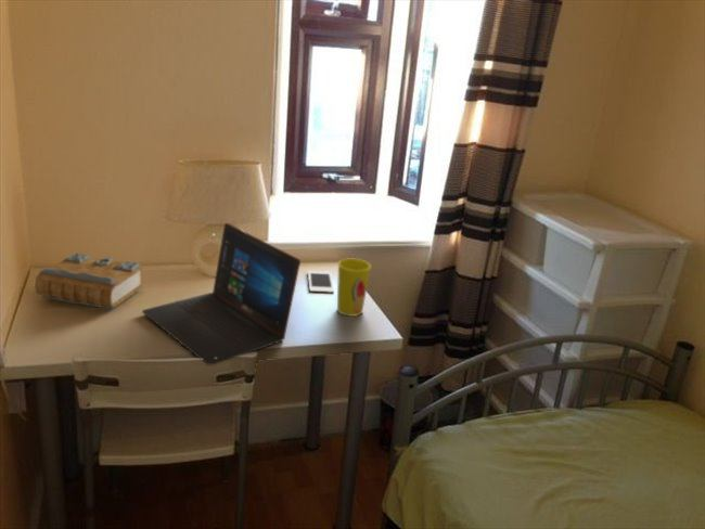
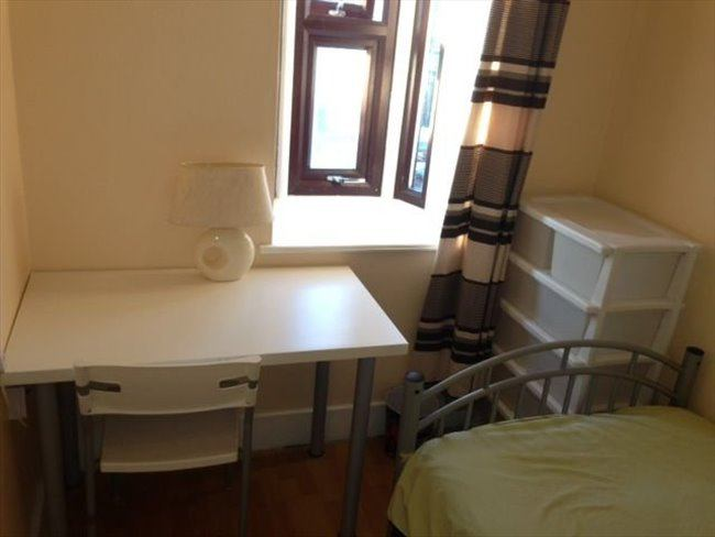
- book [34,251,144,310]
- cell phone [307,270,335,294]
- cup [336,258,372,318]
- laptop [141,222,302,366]
